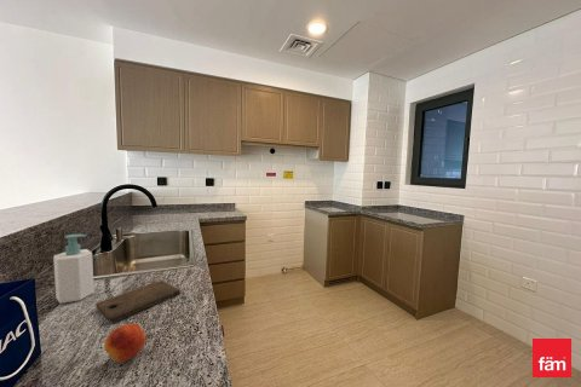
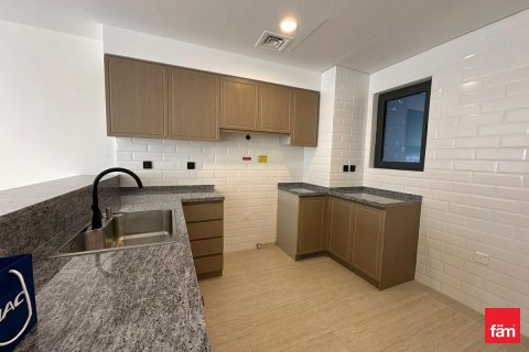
- fruit [103,323,146,363]
- cutting board [94,279,182,324]
- soap bottle [52,233,96,305]
